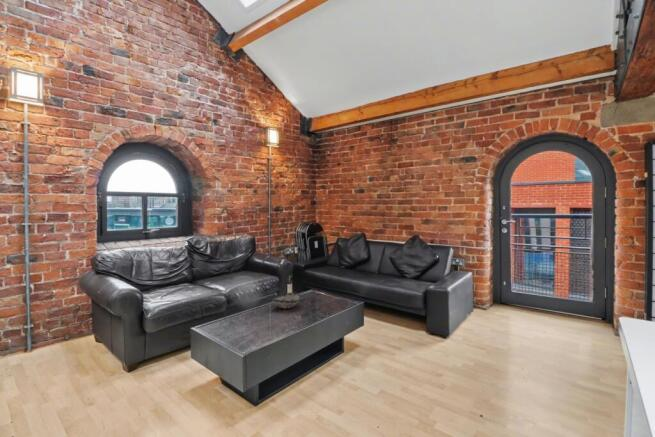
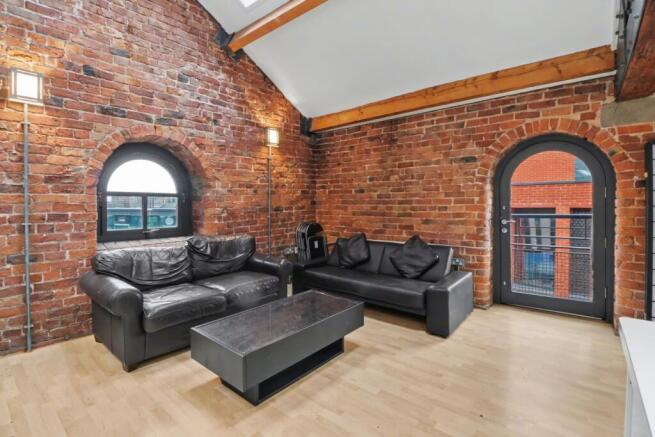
- decorative bowl [270,292,302,310]
